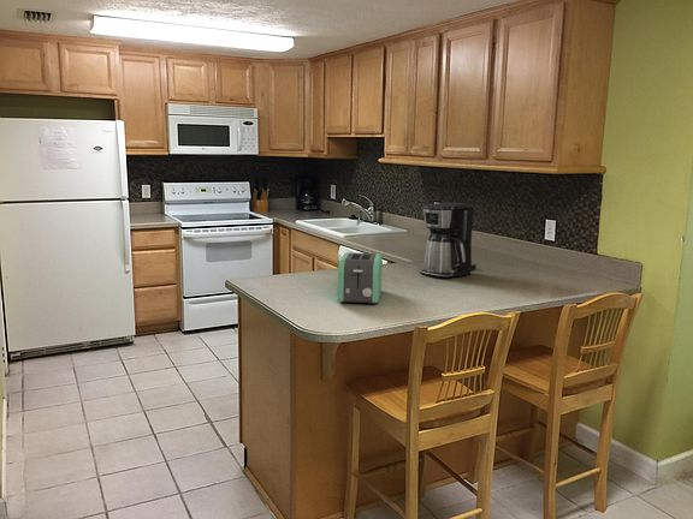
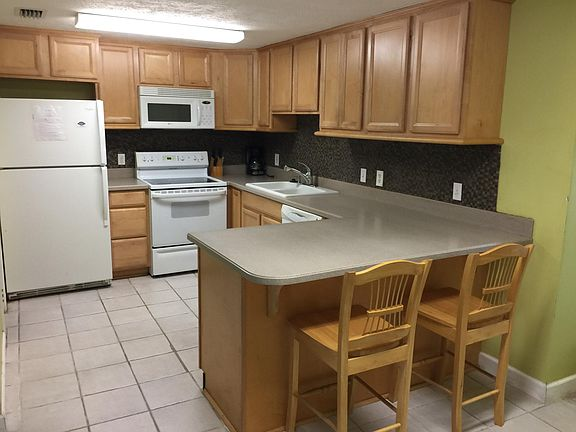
- coffee maker [419,201,479,279]
- toaster [337,251,384,305]
